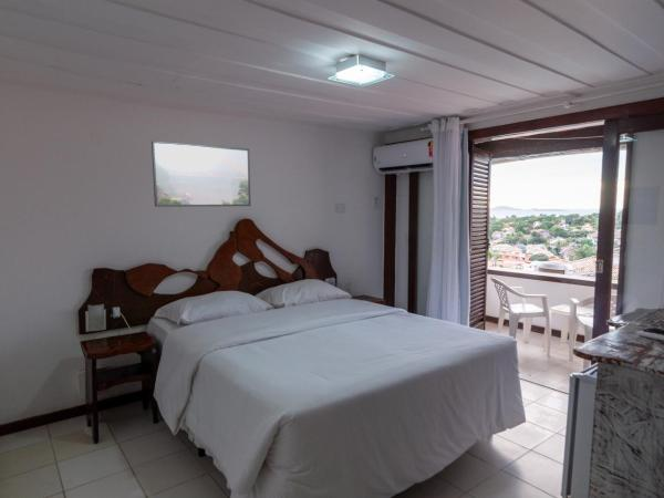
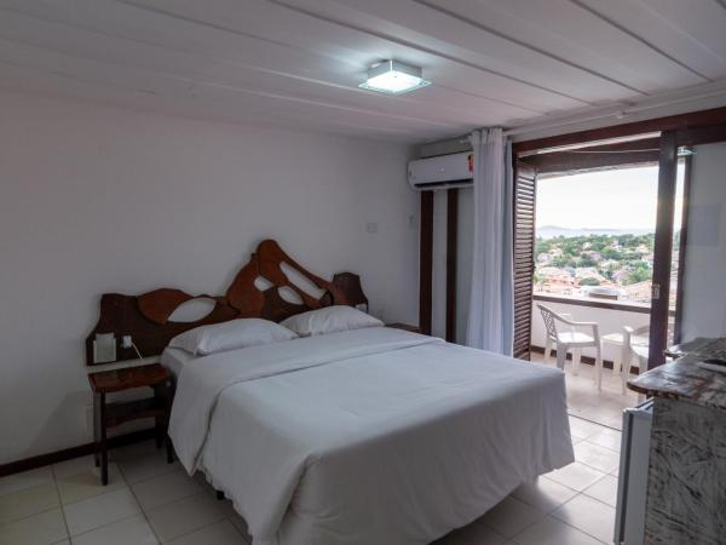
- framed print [151,139,251,208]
